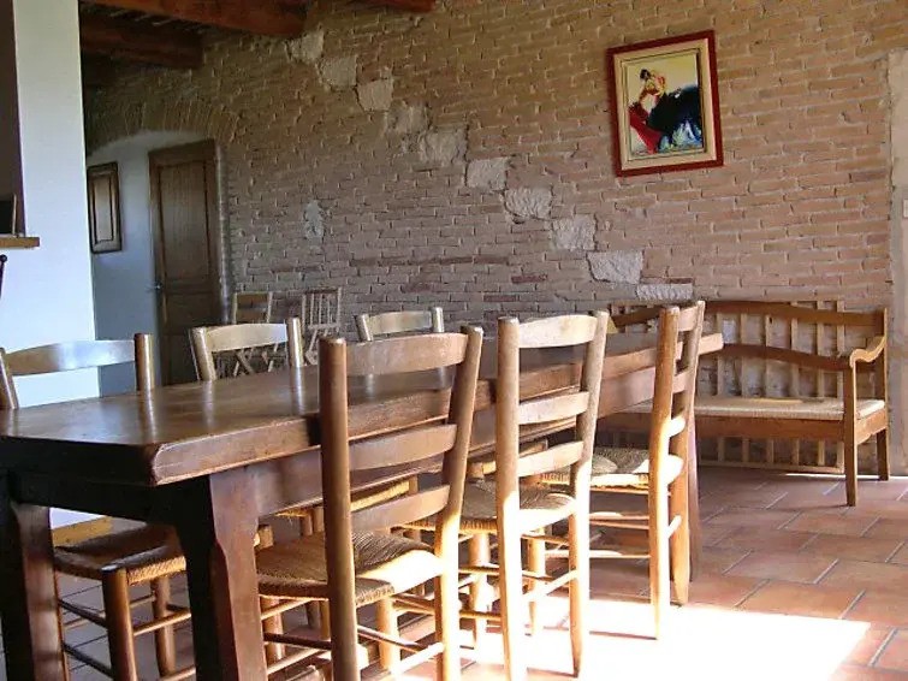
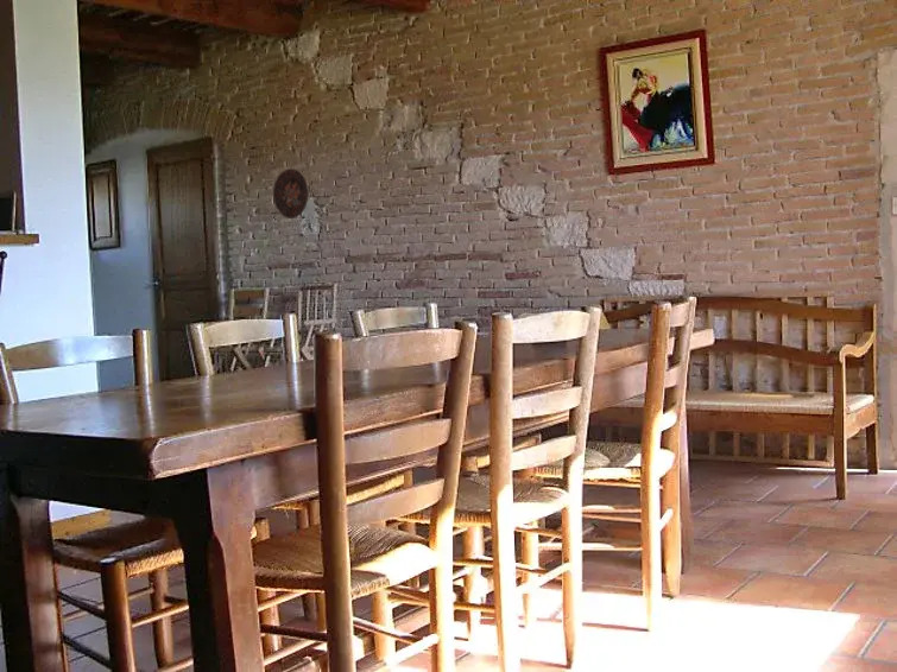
+ decorative plate [272,167,310,220]
